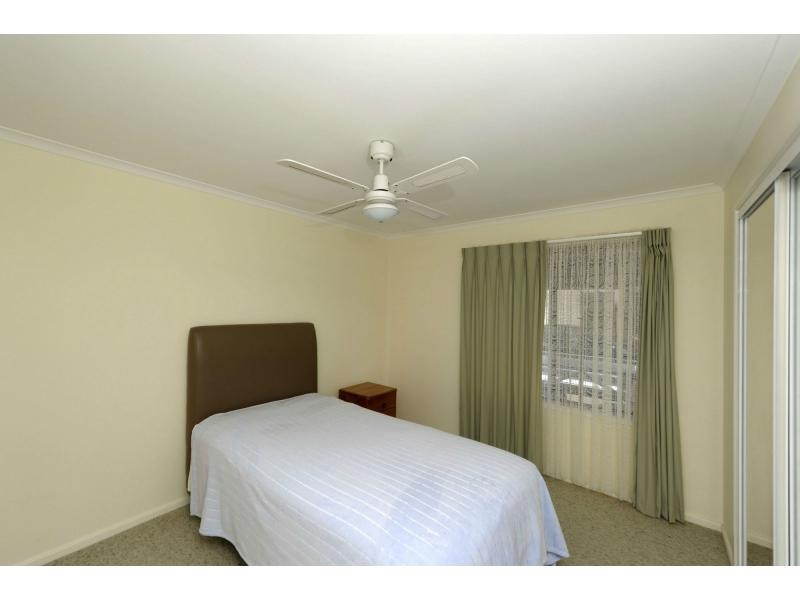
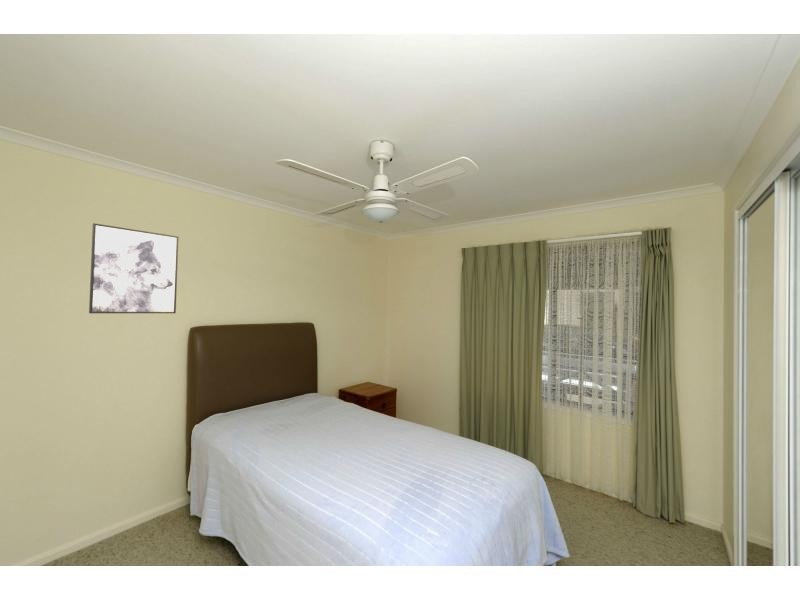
+ wall art [88,222,179,314]
